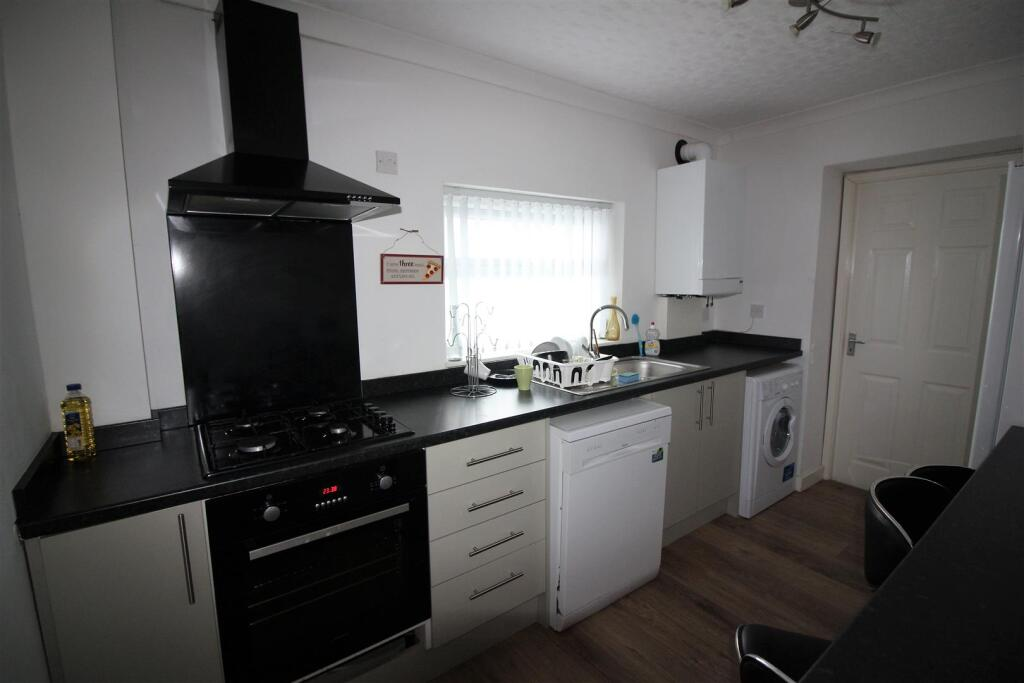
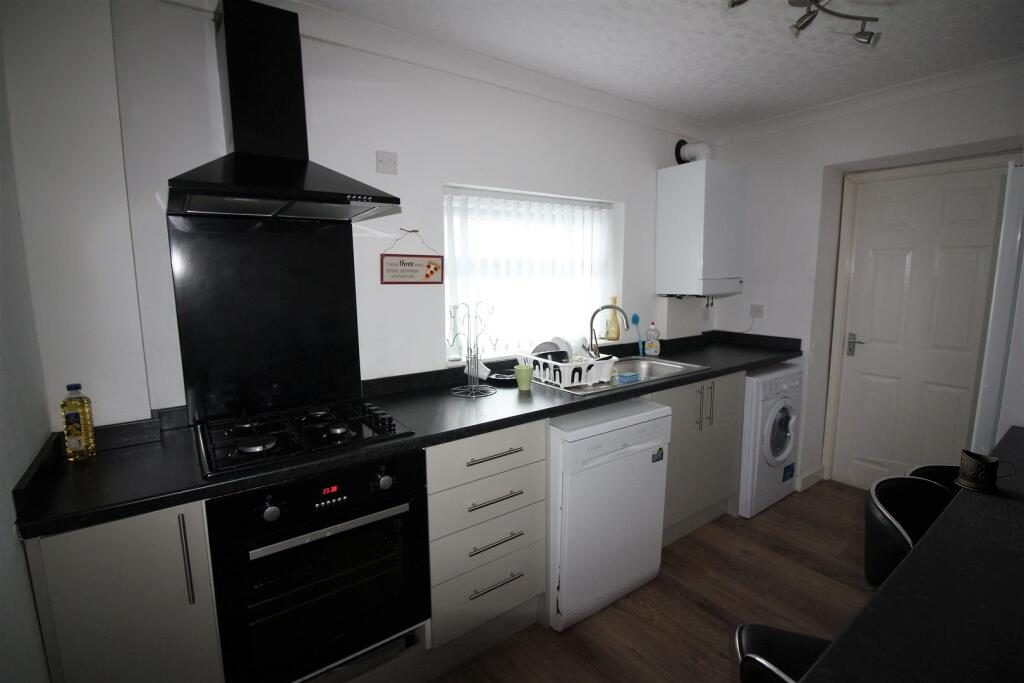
+ mug [953,448,1017,494]
